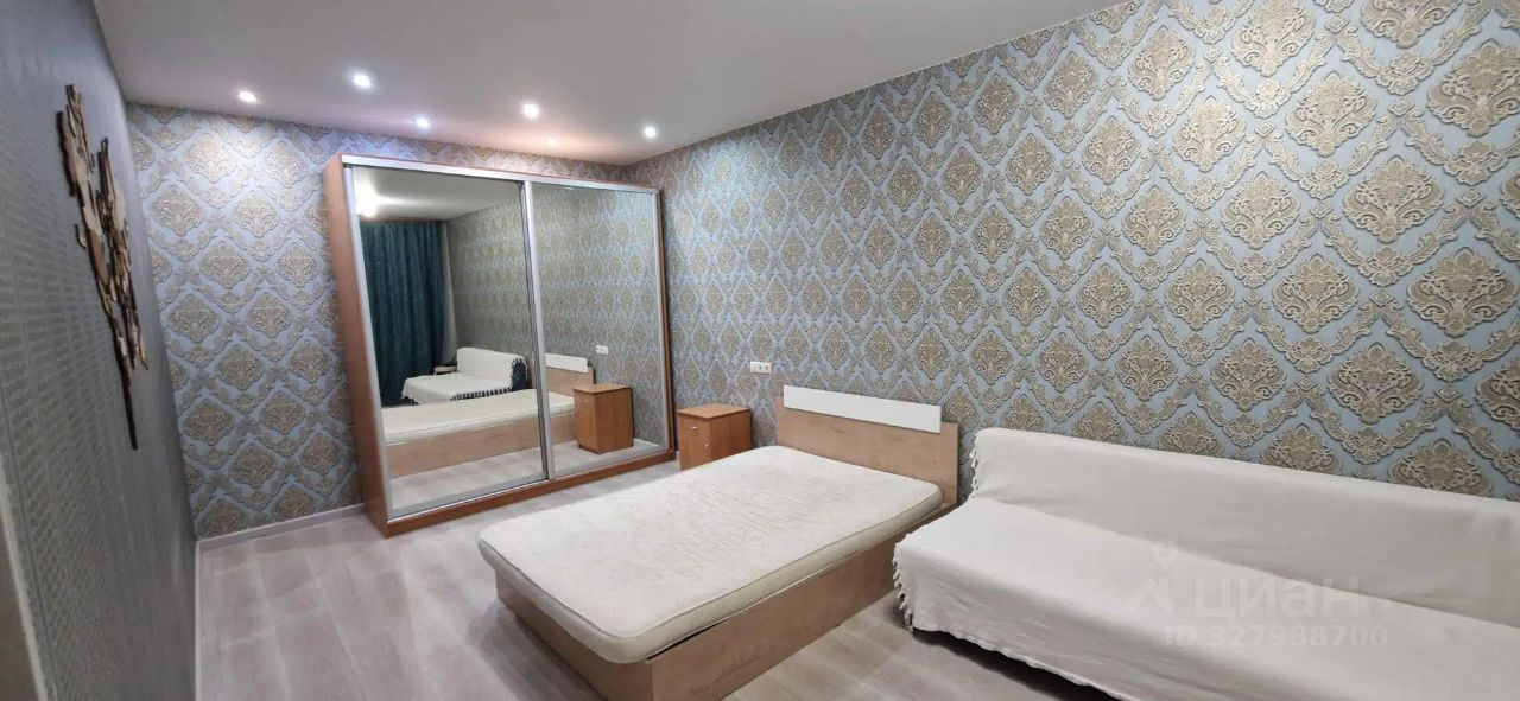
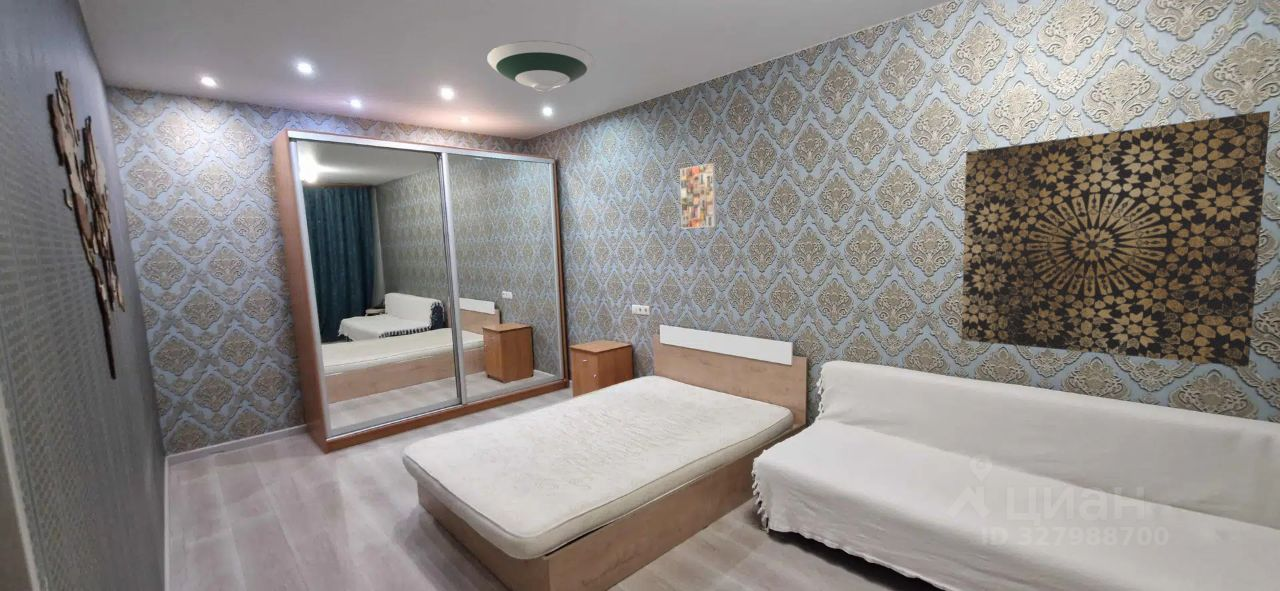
+ wall art [960,110,1271,368]
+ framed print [679,162,718,229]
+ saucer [486,39,595,92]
